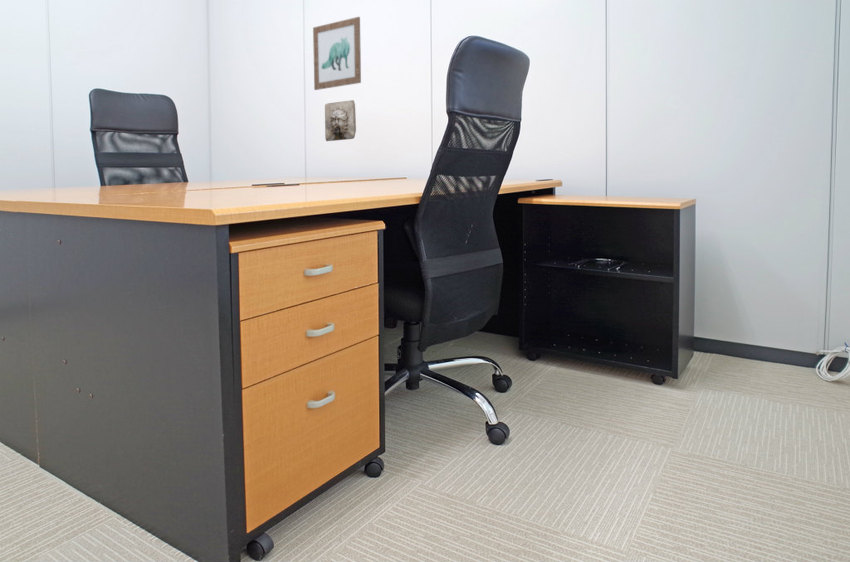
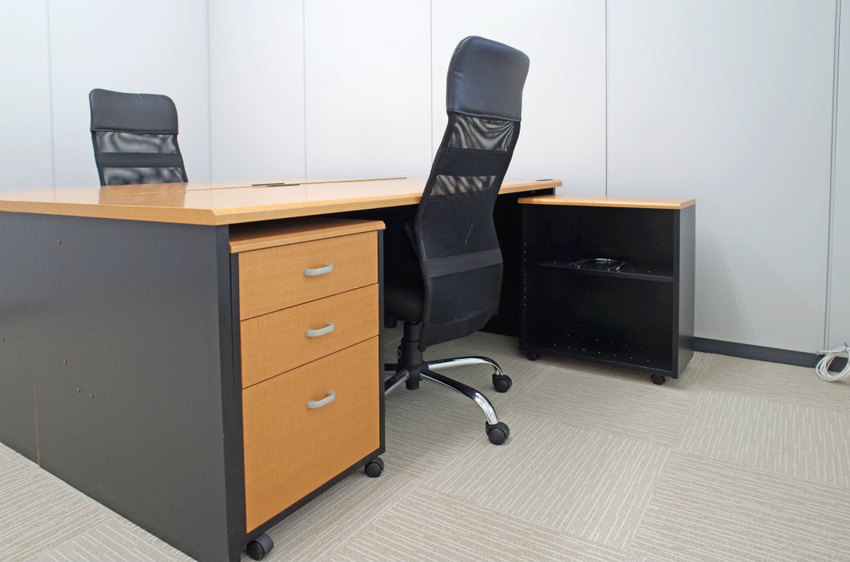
- wall relief [324,99,357,142]
- wall art [312,16,362,91]
